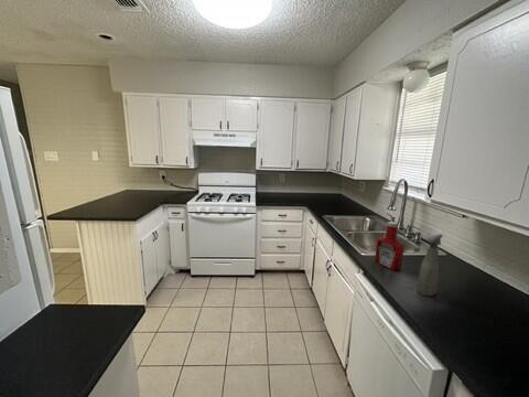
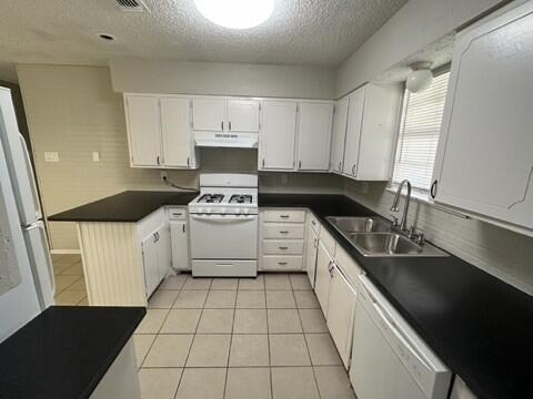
- soap bottle [374,221,406,272]
- spray bottle [415,233,443,297]
